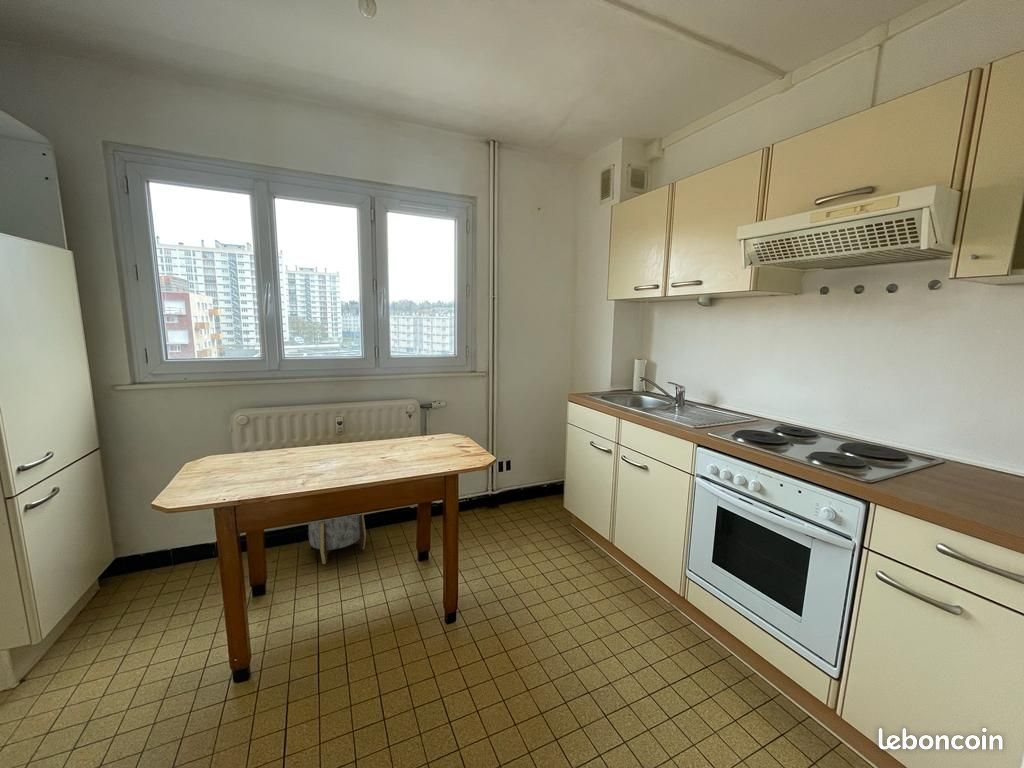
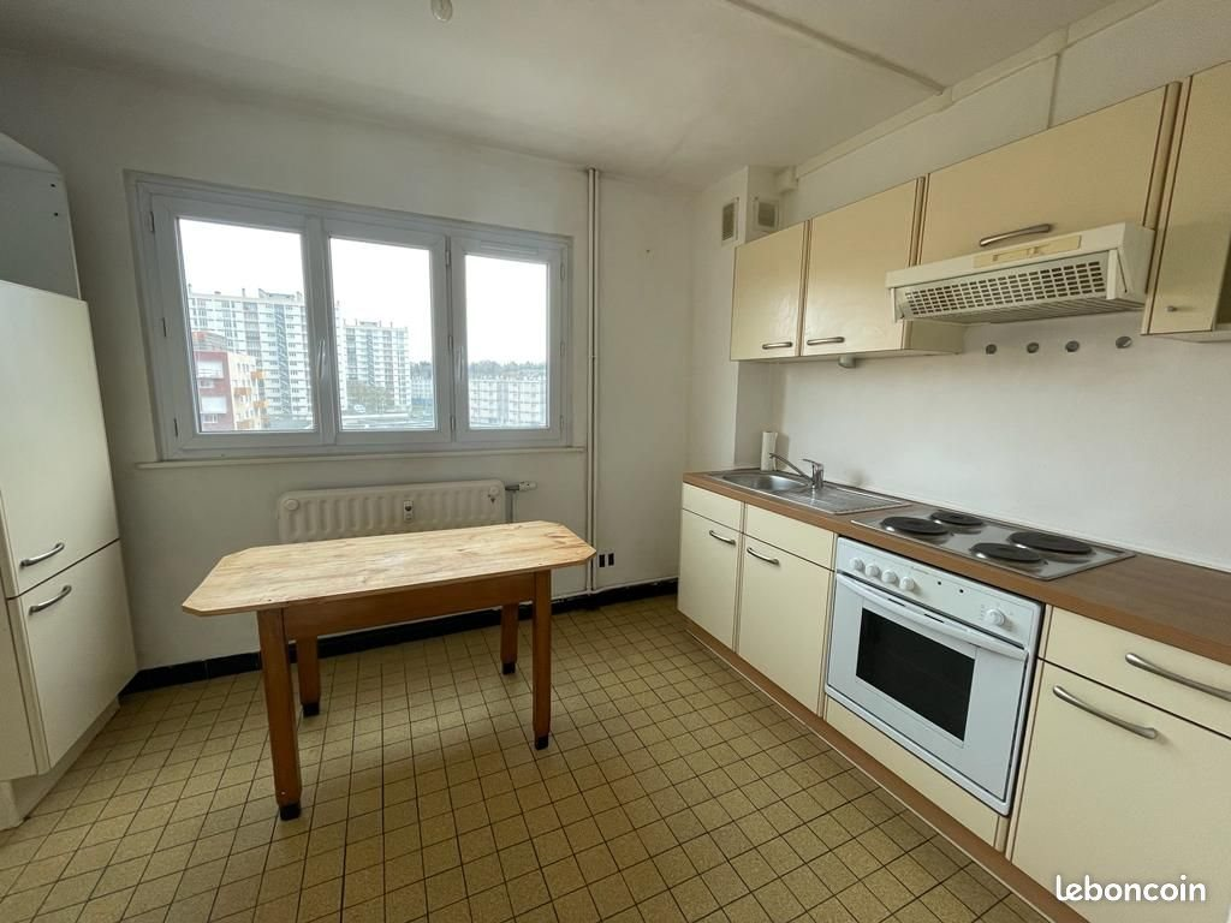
- stool [307,513,367,565]
